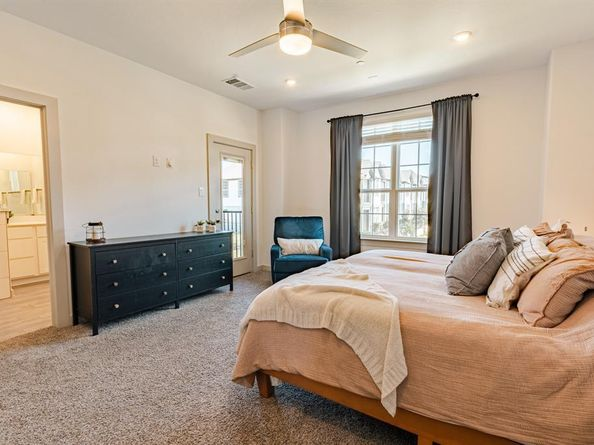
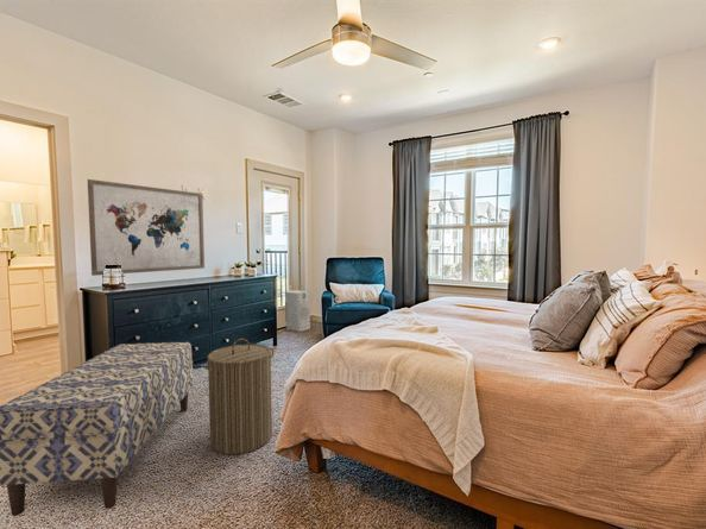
+ wall art [87,178,206,277]
+ laundry hamper [202,338,275,455]
+ air purifier [284,289,311,333]
+ bench [0,341,194,517]
